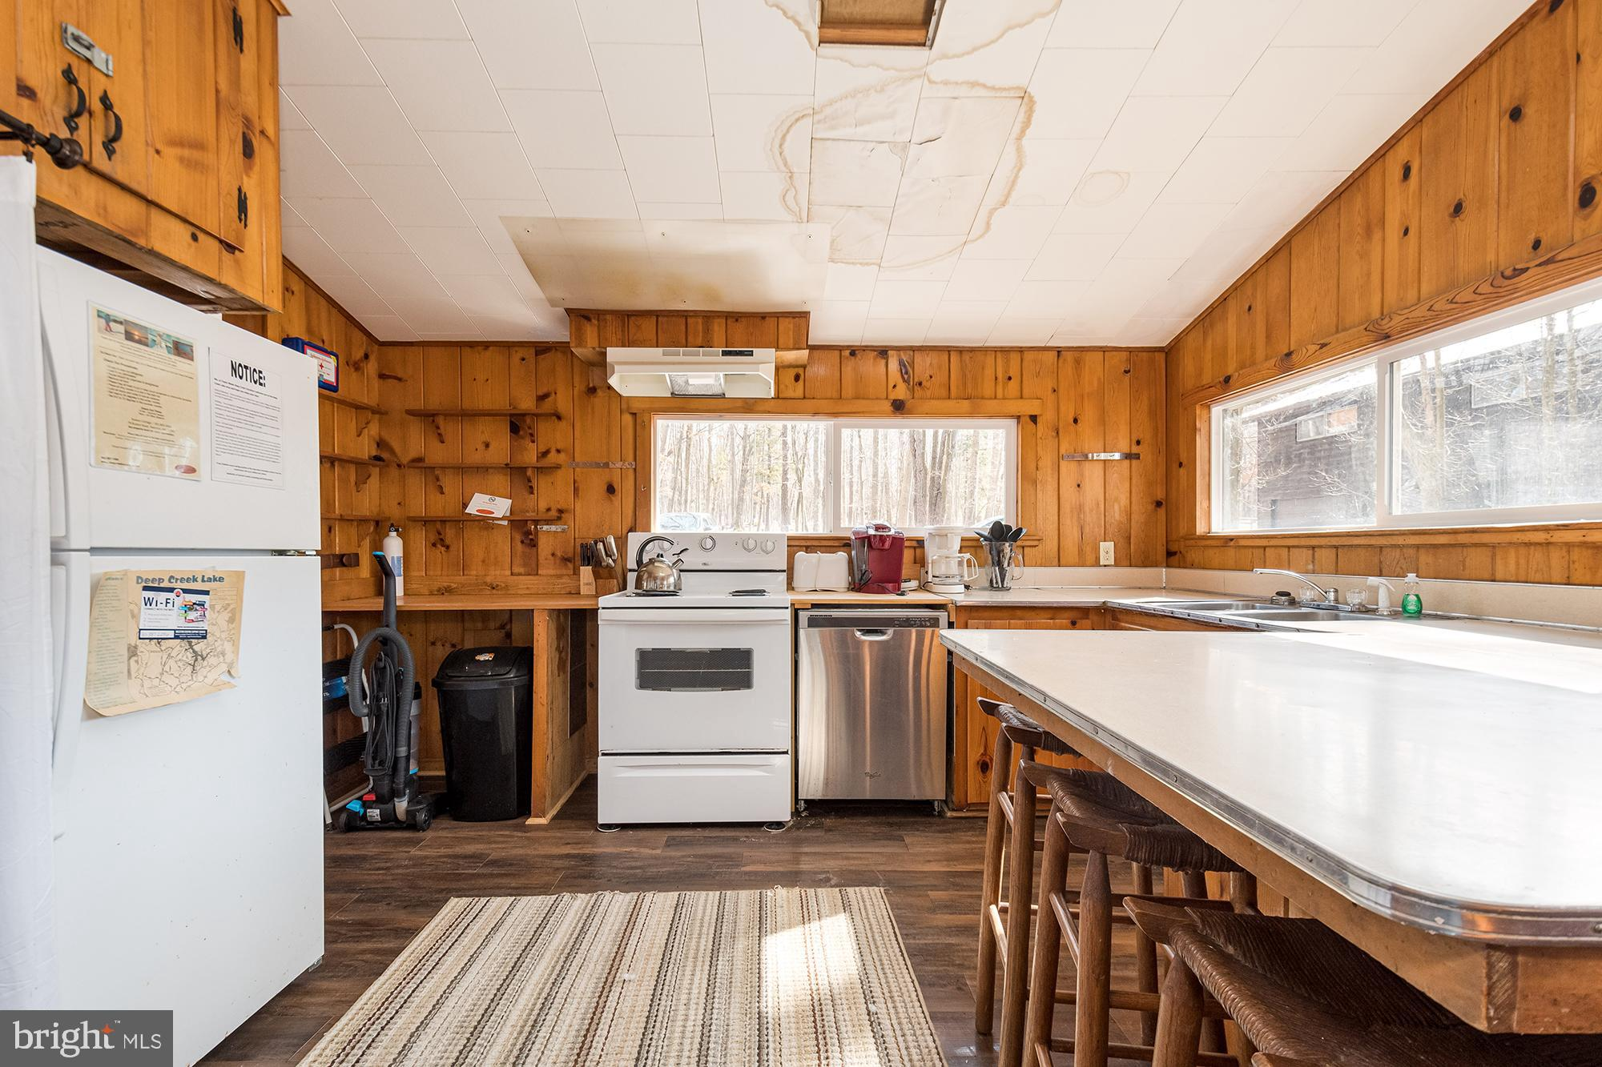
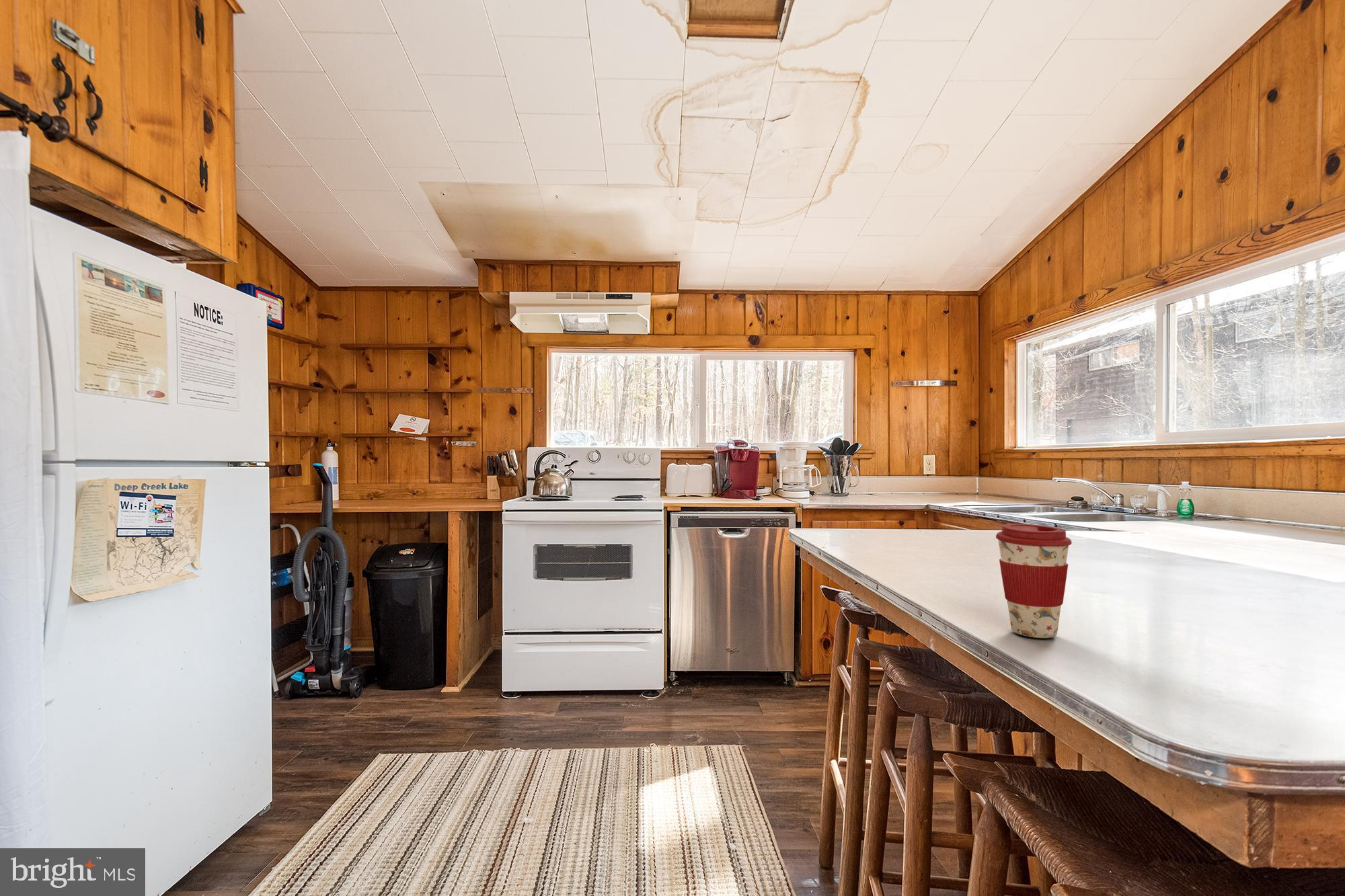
+ coffee cup [995,523,1073,639]
